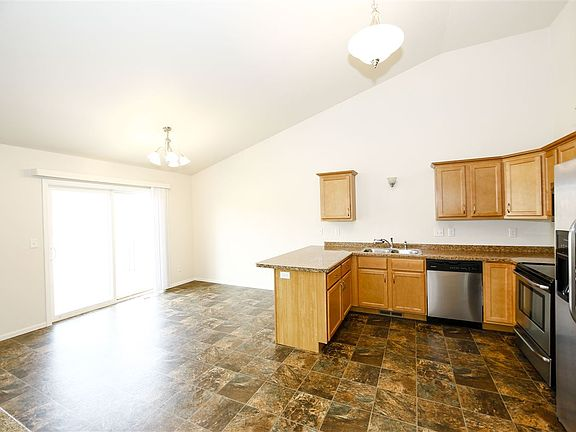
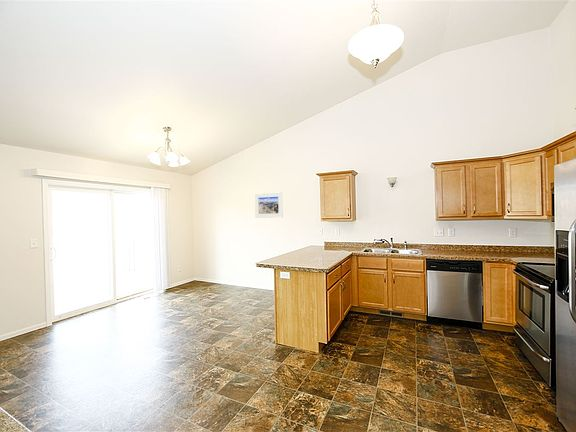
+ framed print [254,191,284,219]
